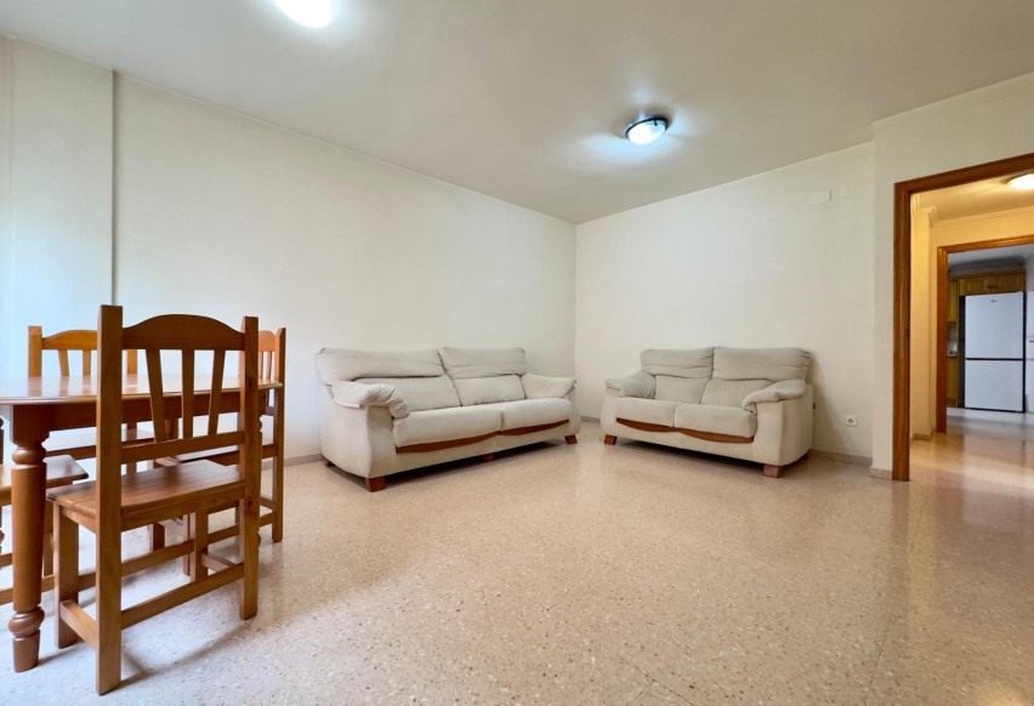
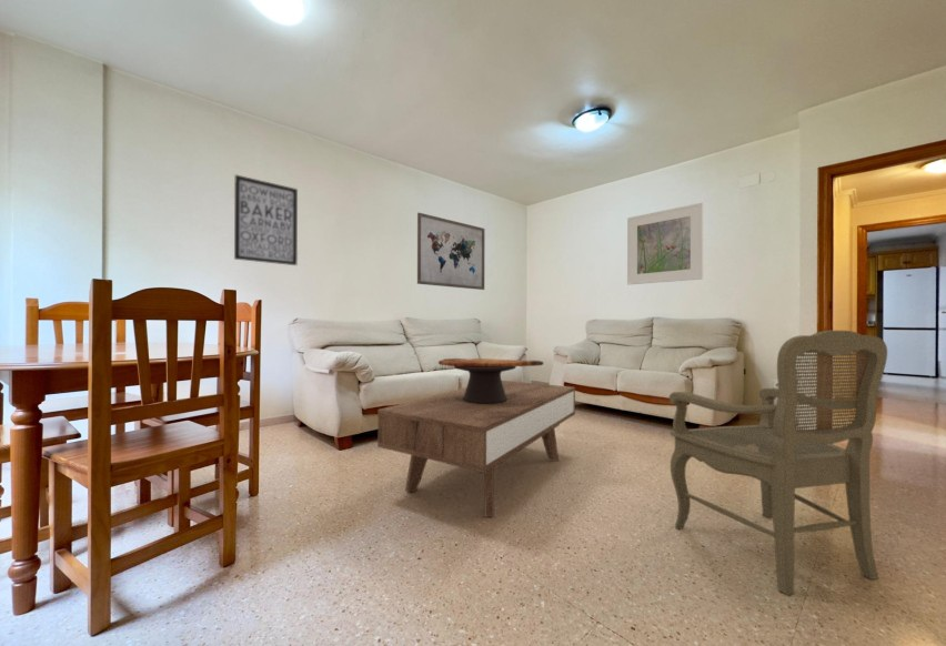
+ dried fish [437,357,544,404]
+ armchair [668,330,888,596]
+ coffee table [376,380,576,518]
+ wall art [233,173,299,266]
+ wall art [416,212,486,291]
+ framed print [626,202,704,285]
